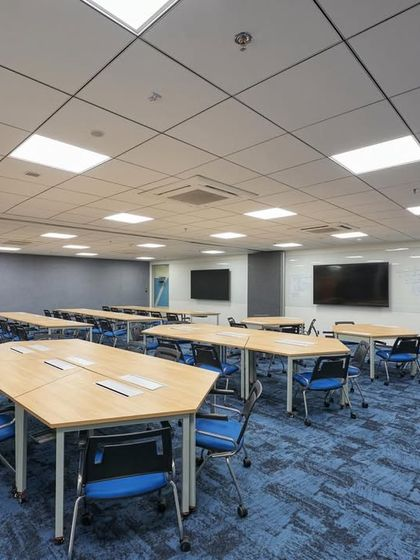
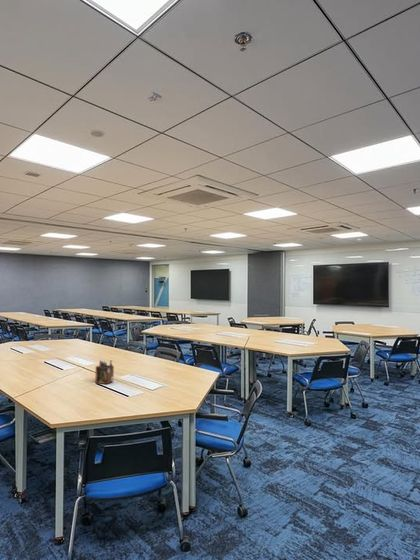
+ desk organizer [94,359,115,385]
